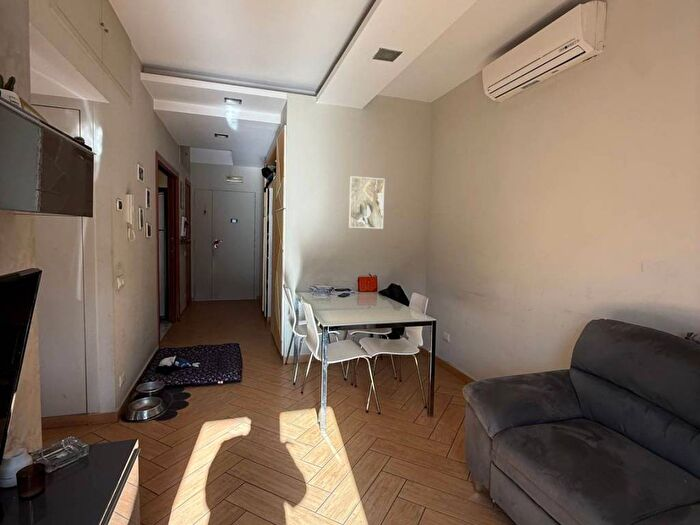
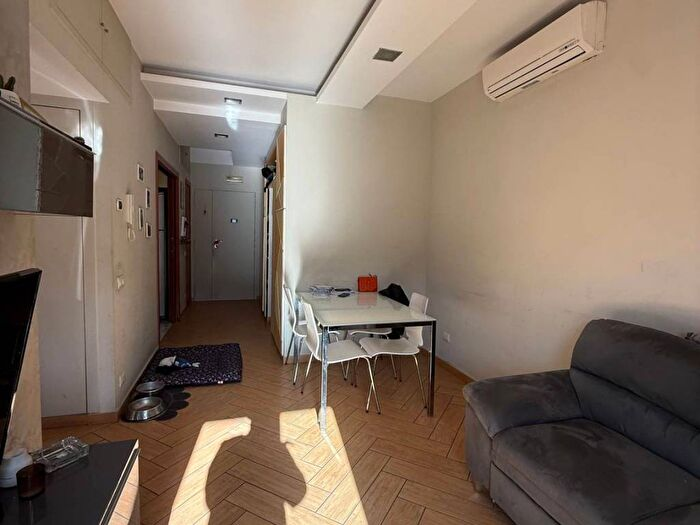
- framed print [348,175,385,230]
